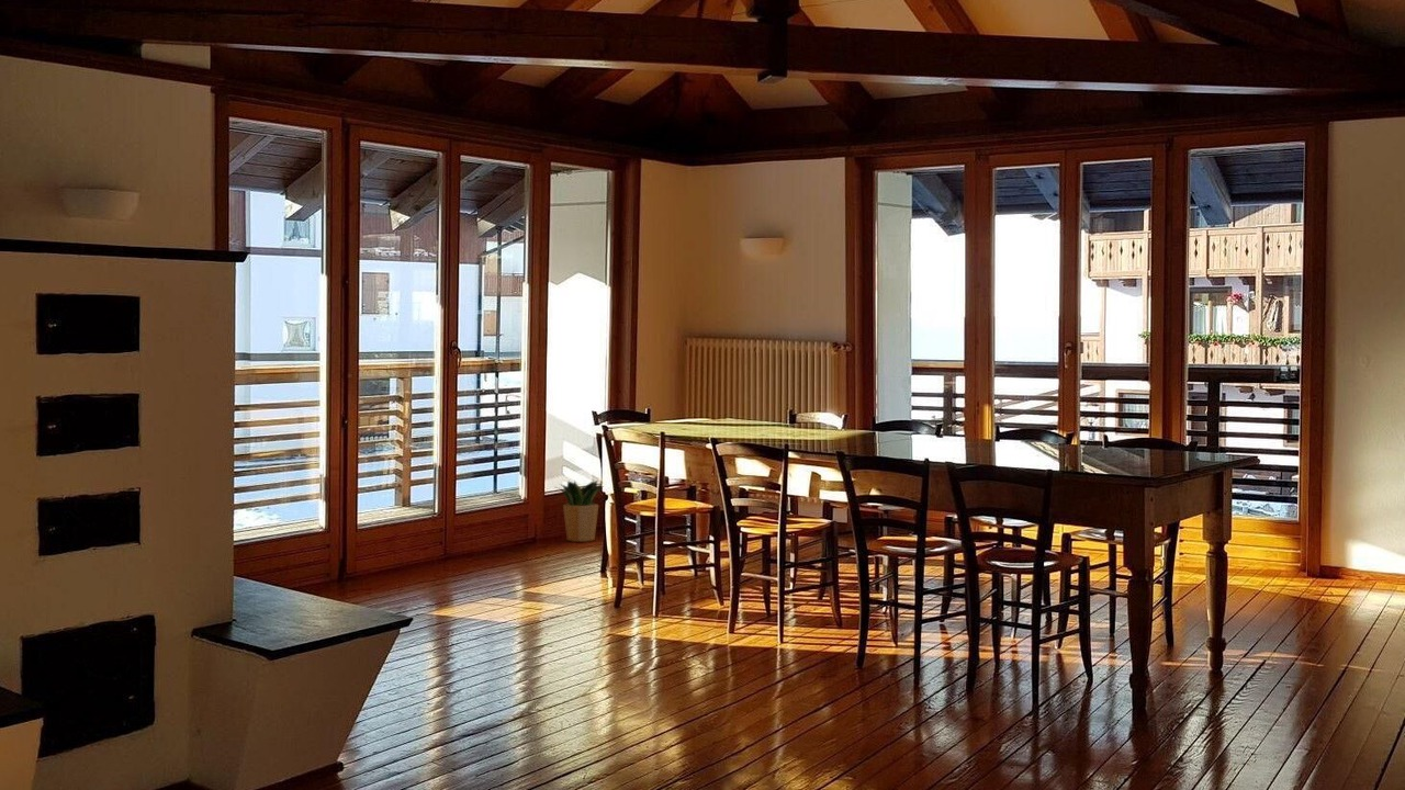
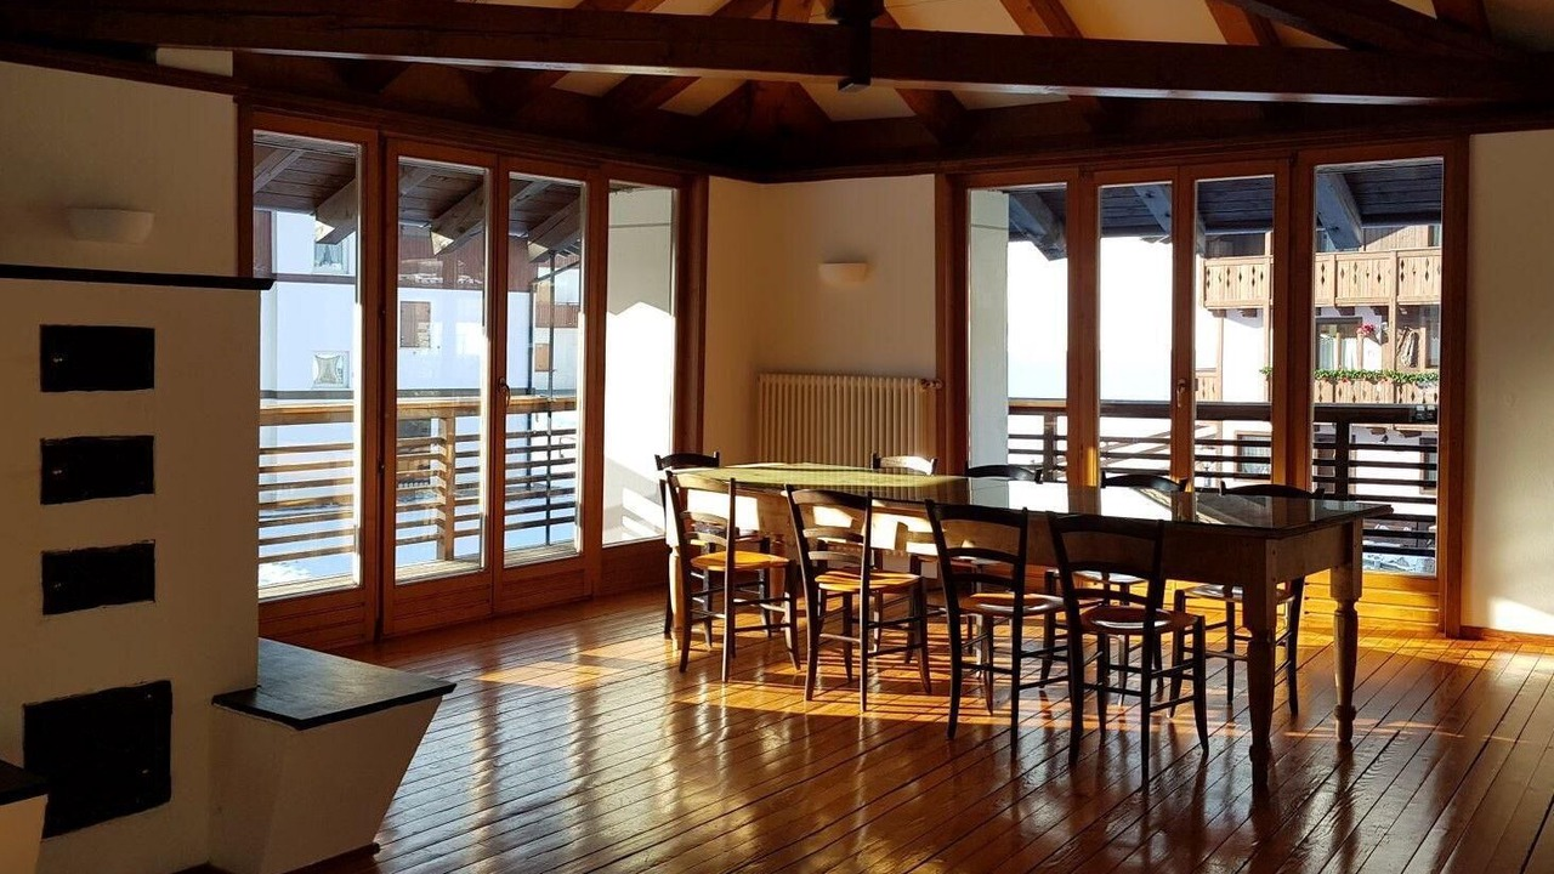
- potted plant [554,479,603,543]
